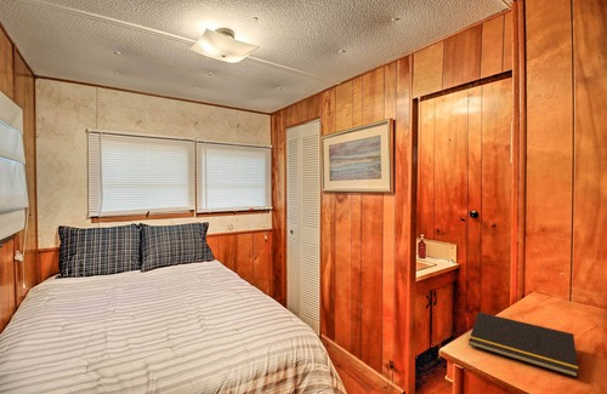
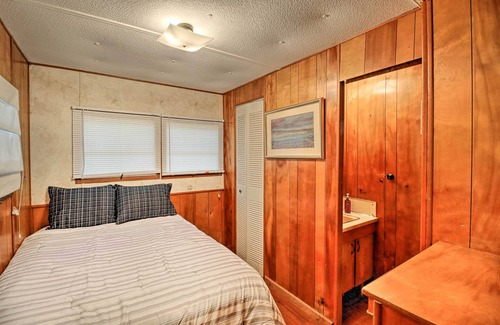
- notepad [467,312,579,378]
